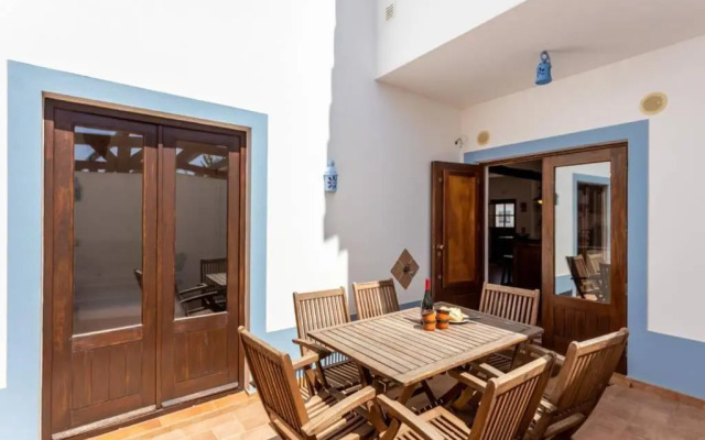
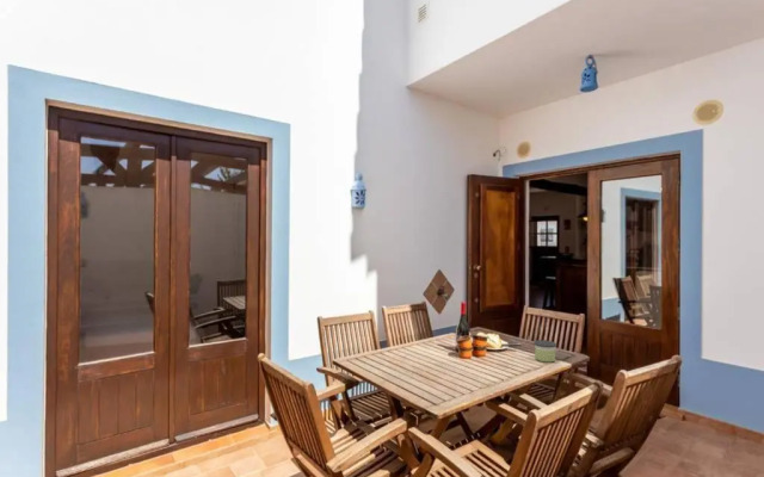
+ candle [532,339,557,364]
